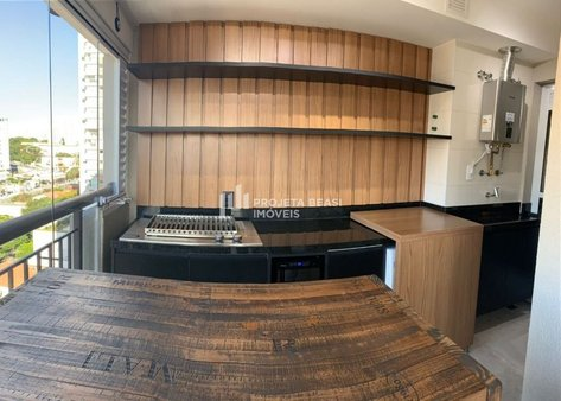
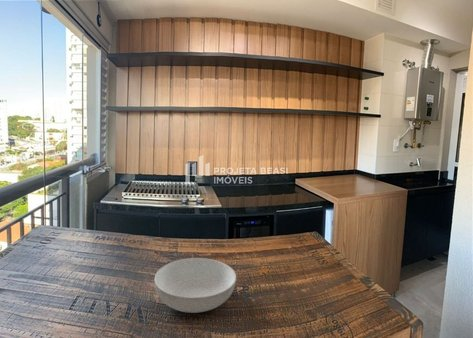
+ serving bowl [153,257,237,314]
